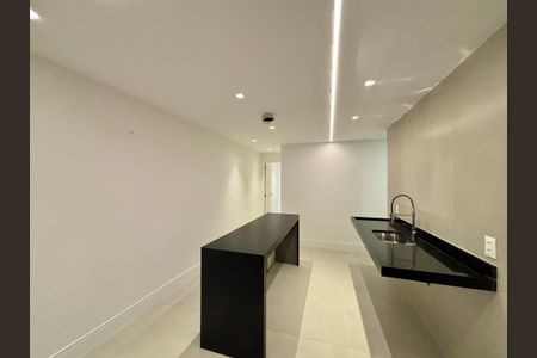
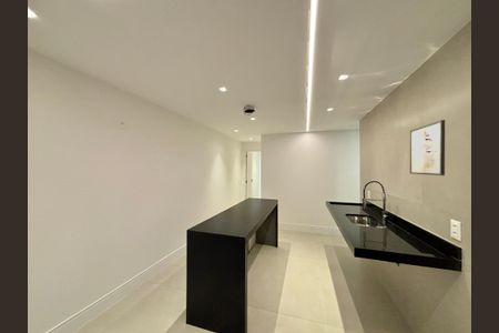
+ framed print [409,119,446,176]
